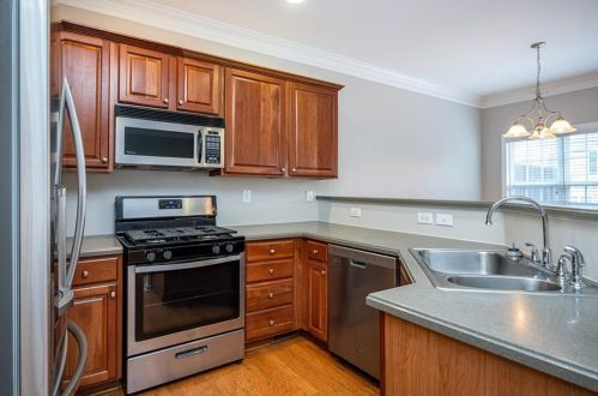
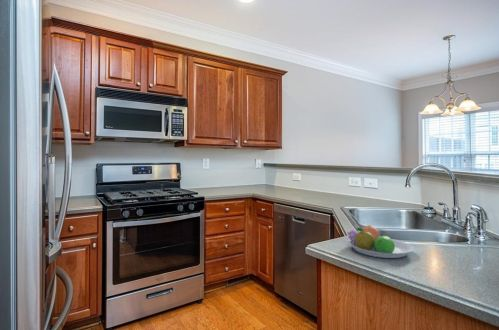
+ fruit bowl [346,224,415,259]
